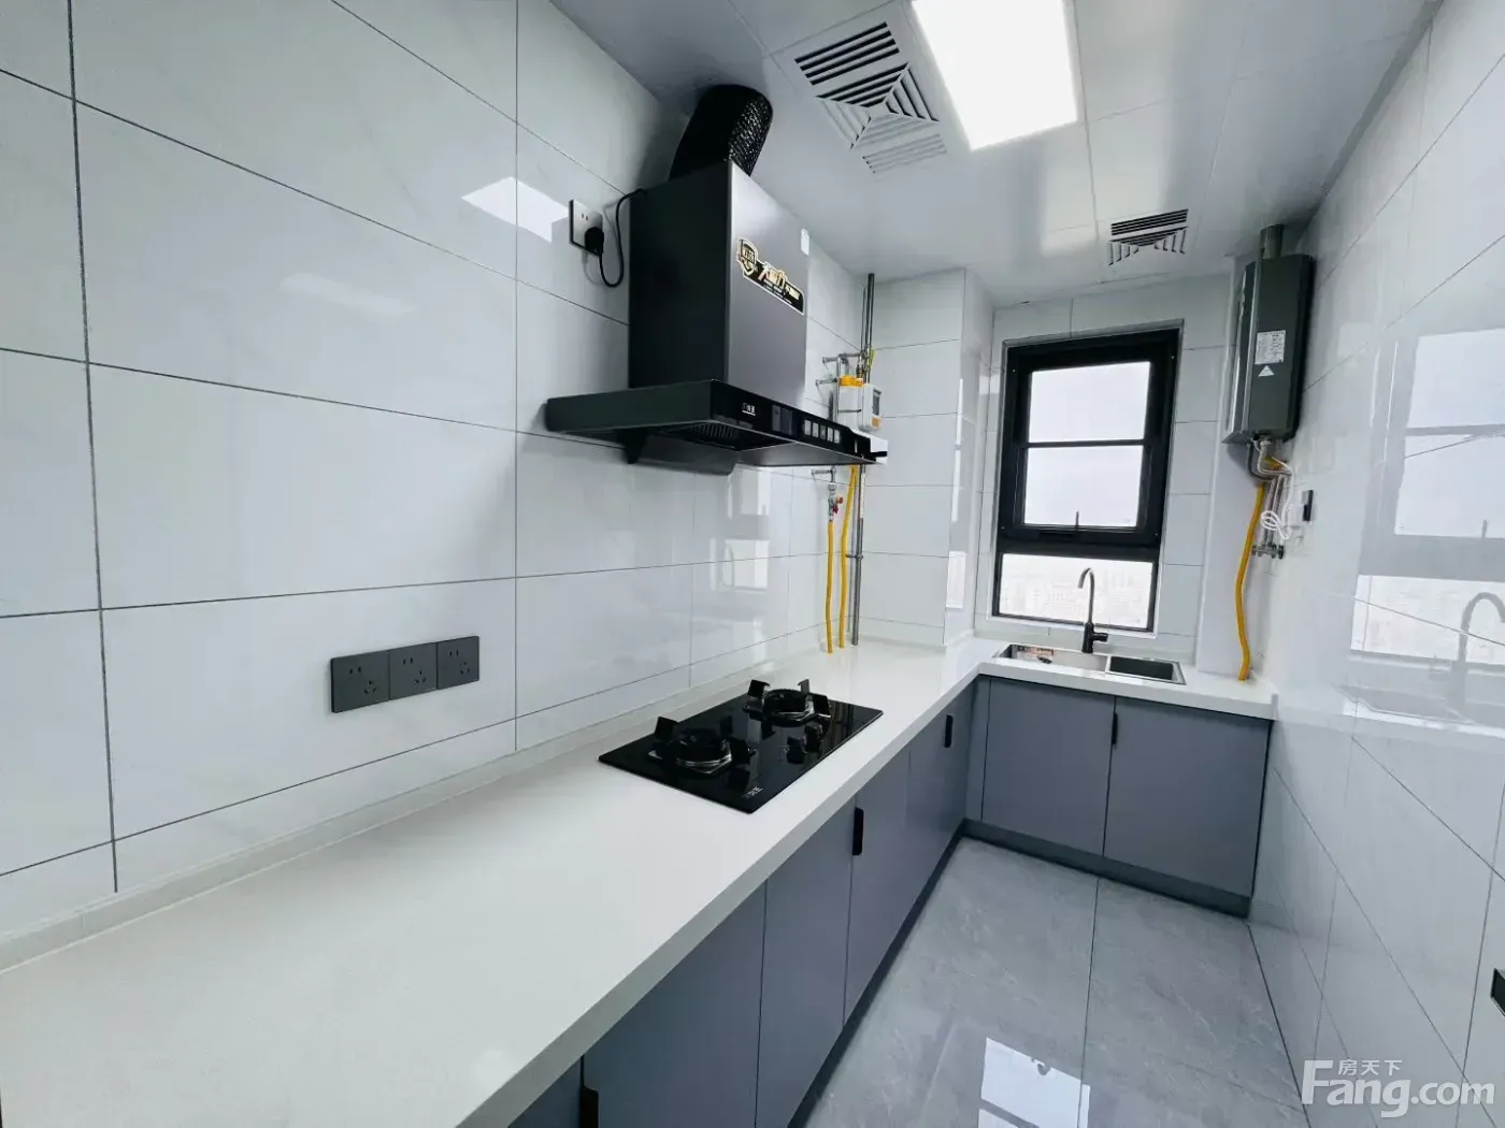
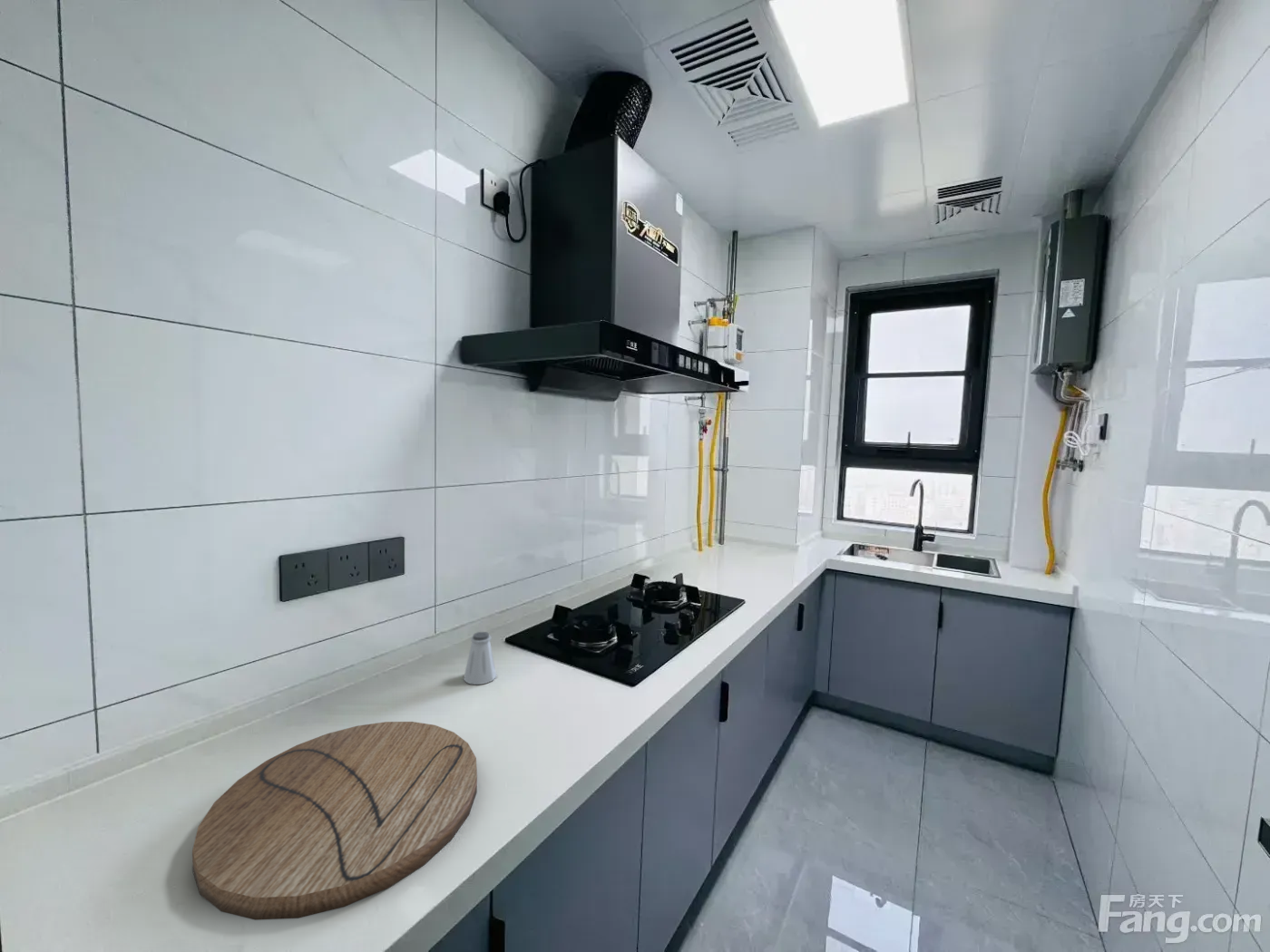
+ cutting board [191,721,478,921]
+ saltshaker [464,631,497,685]
